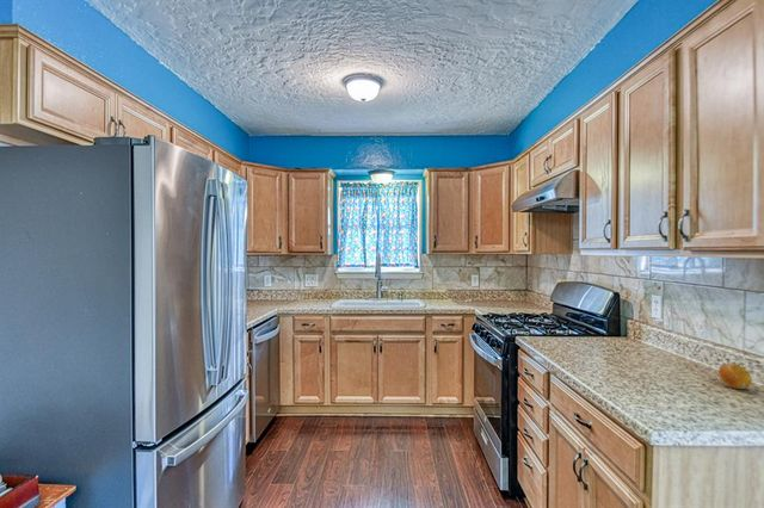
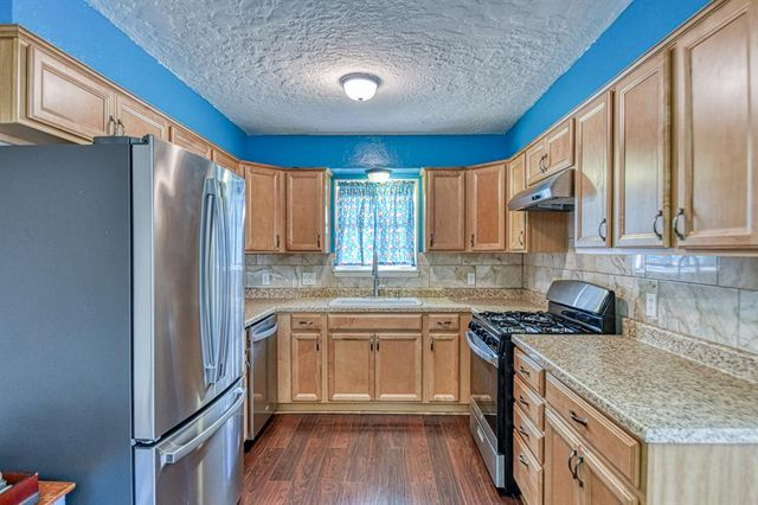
- fruit [717,363,753,390]
